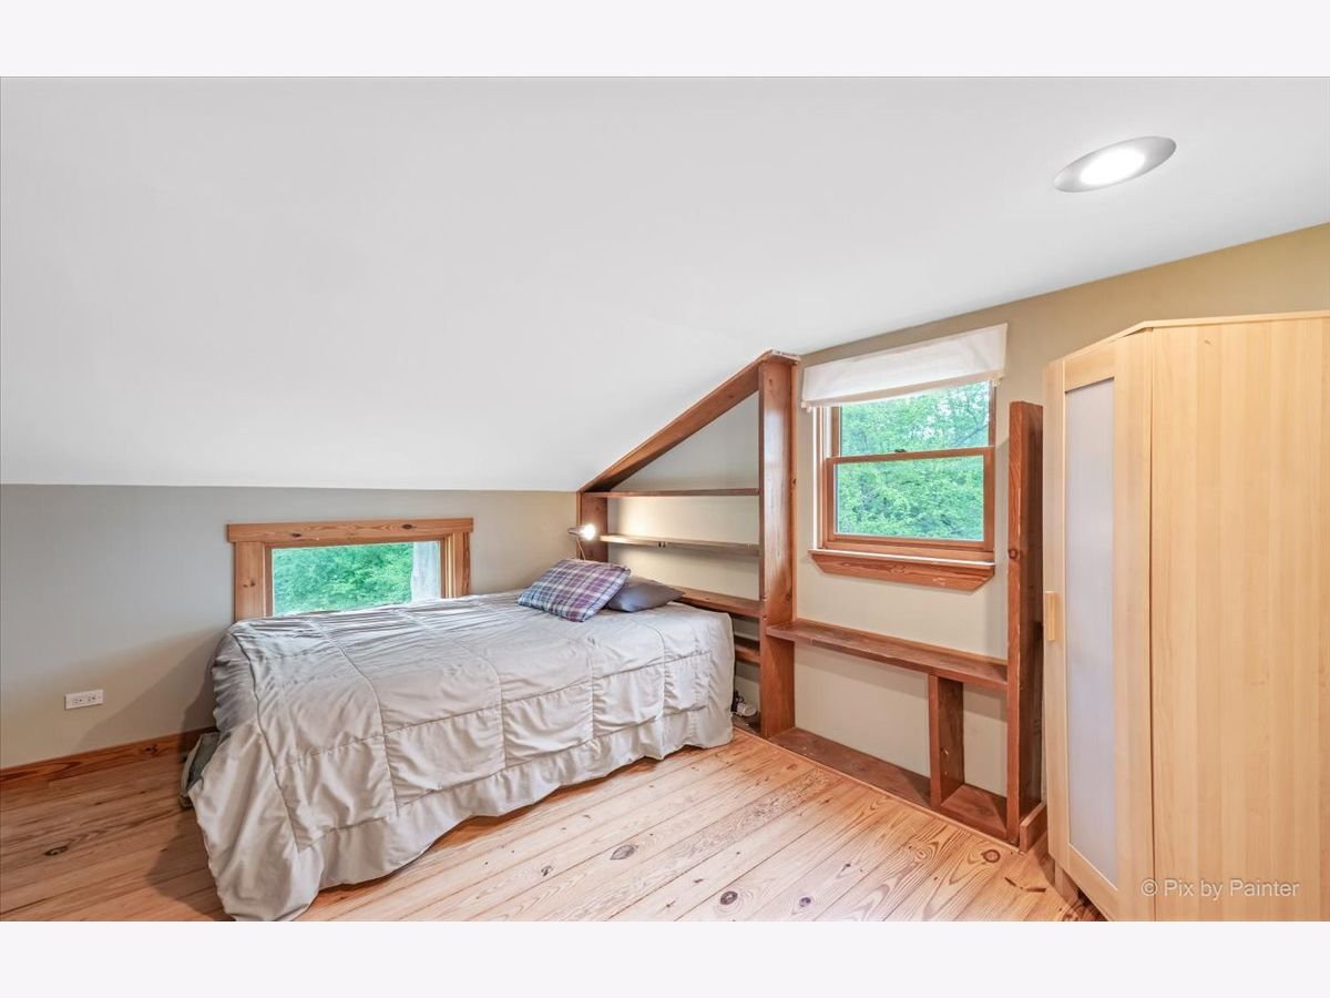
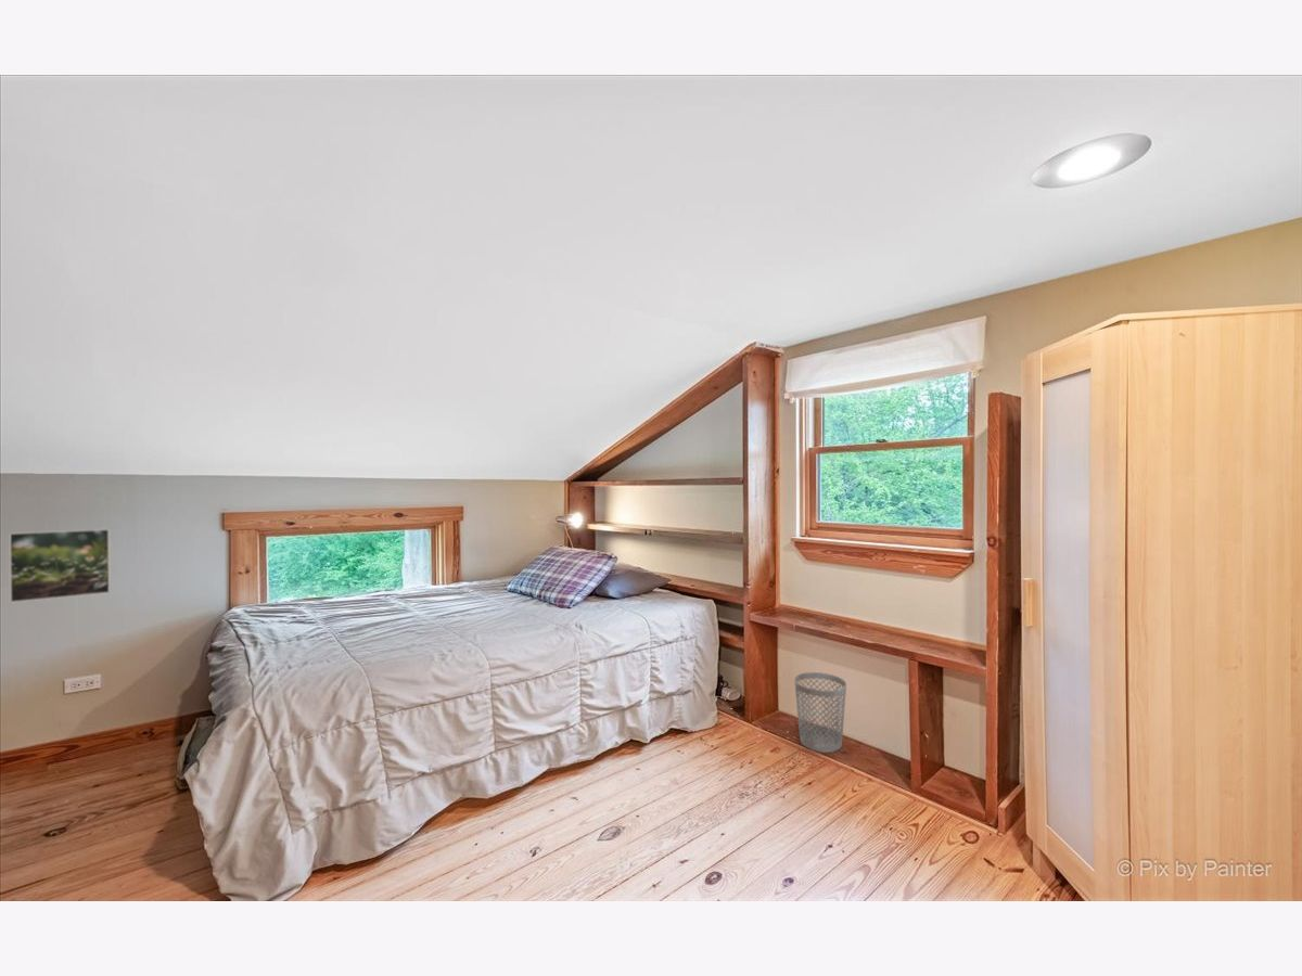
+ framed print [8,528,112,604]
+ wastebasket [793,671,847,754]
